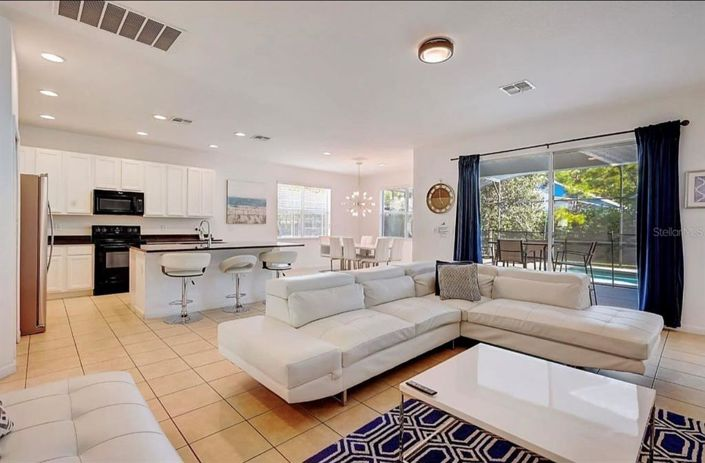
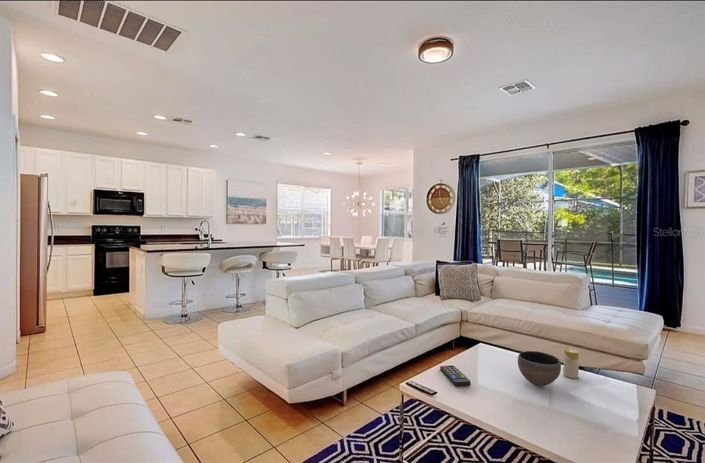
+ candle [562,347,580,379]
+ bowl [517,350,562,387]
+ remote control [439,364,471,387]
